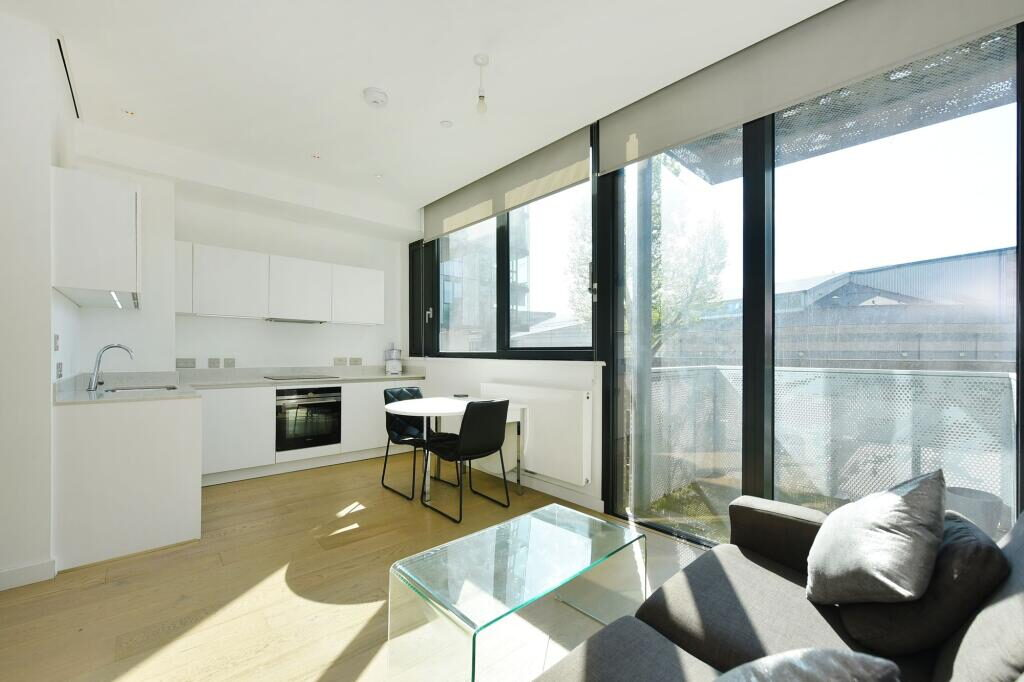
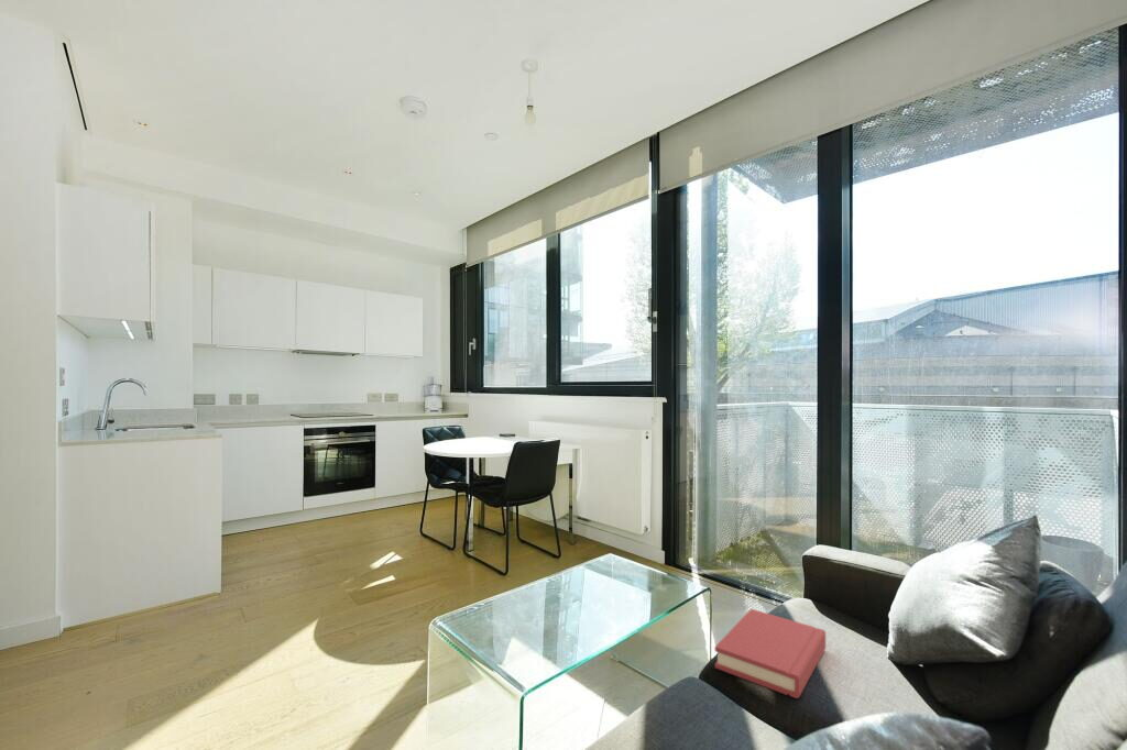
+ hardback book [714,608,827,699]
